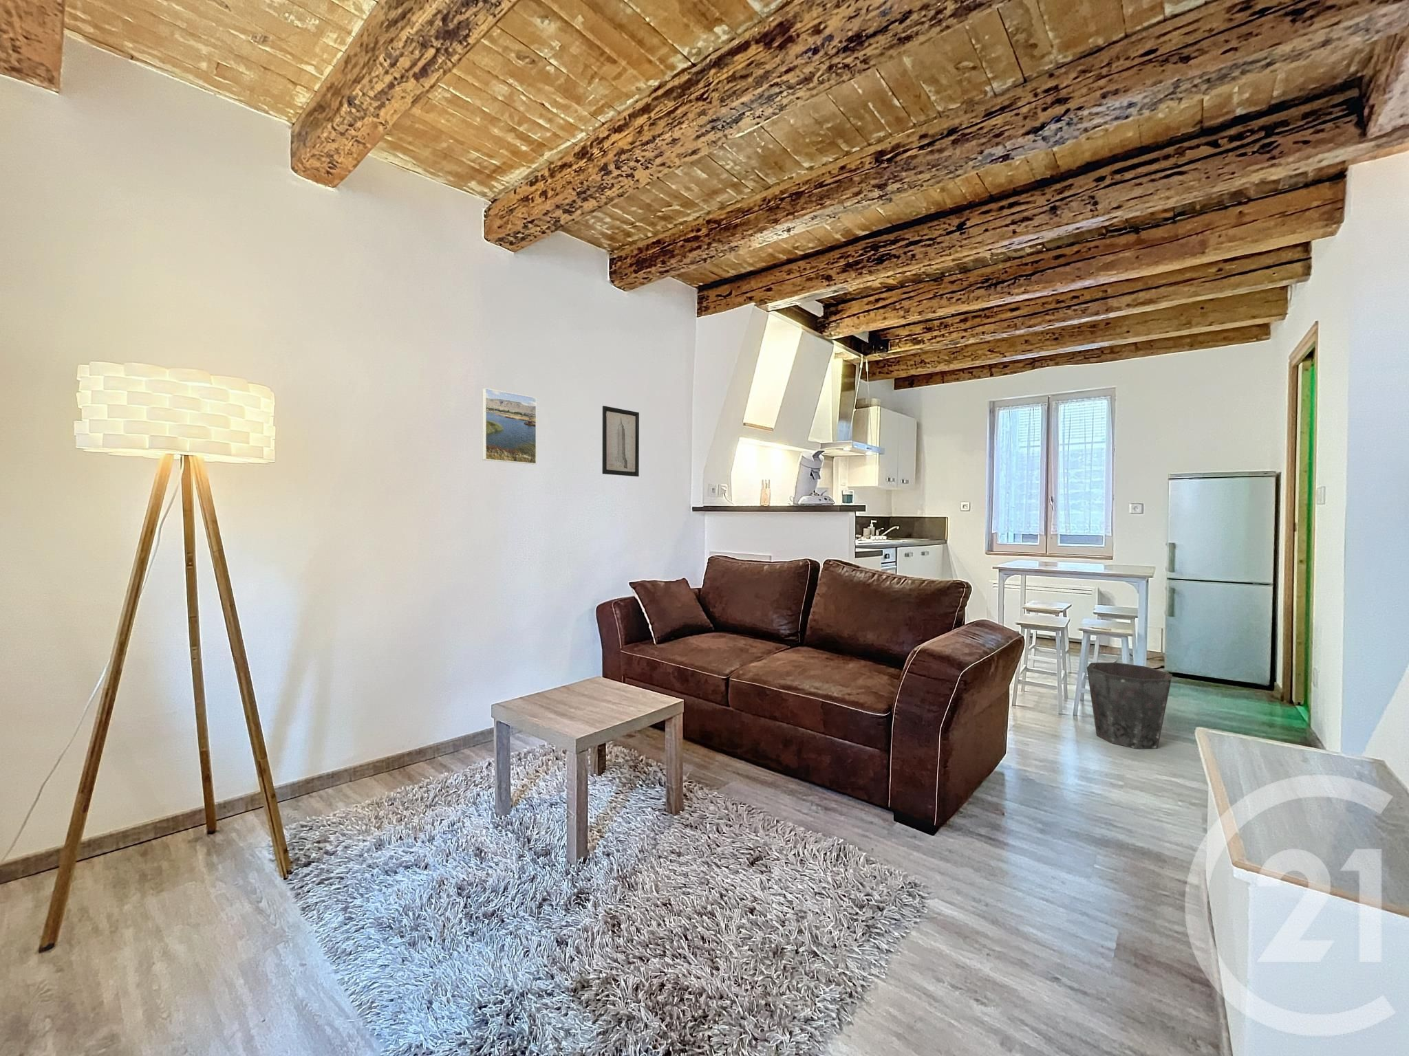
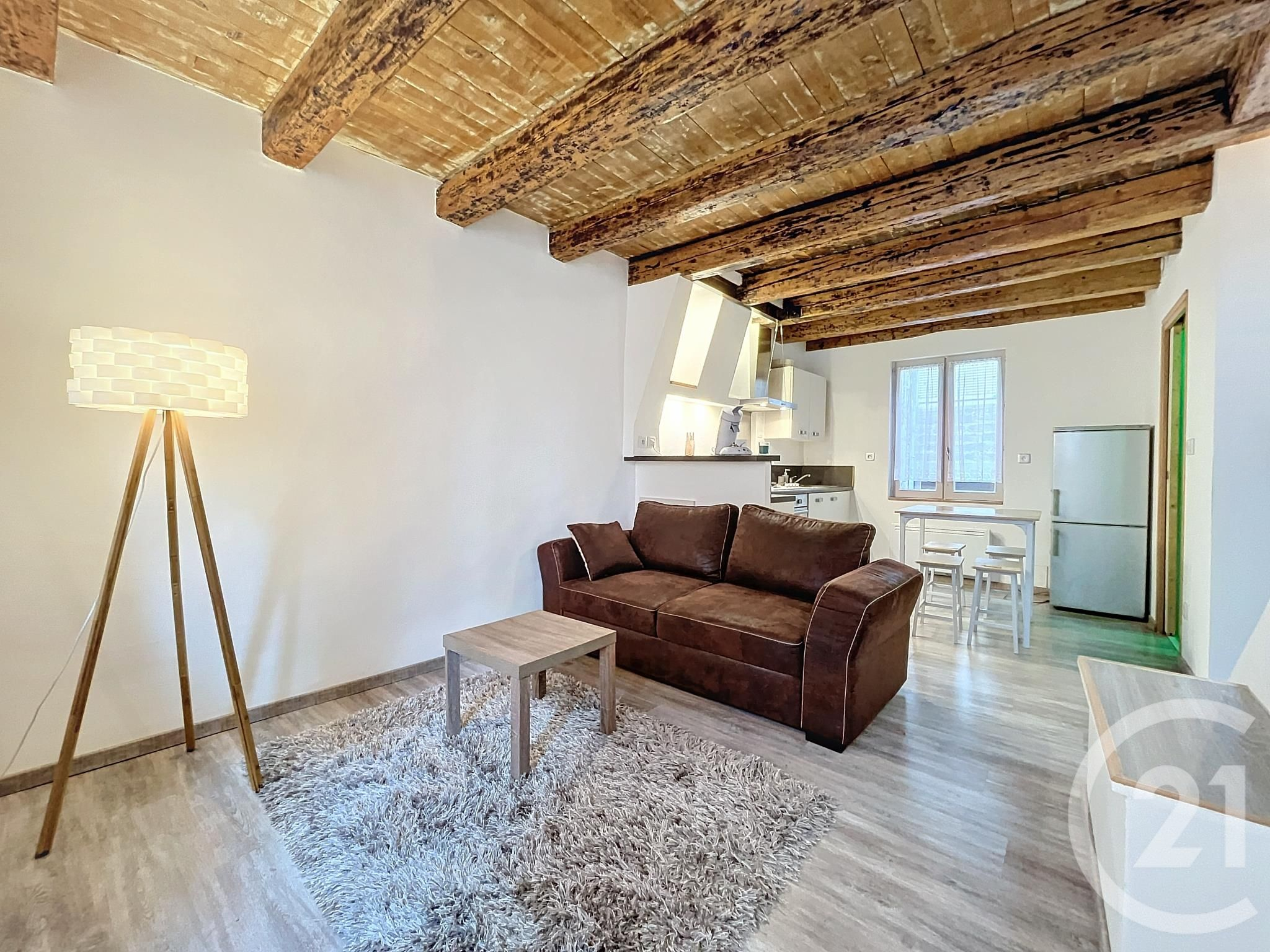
- waste bin [1086,661,1173,750]
- wall art [601,405,640,477]
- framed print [482,387,537,465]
